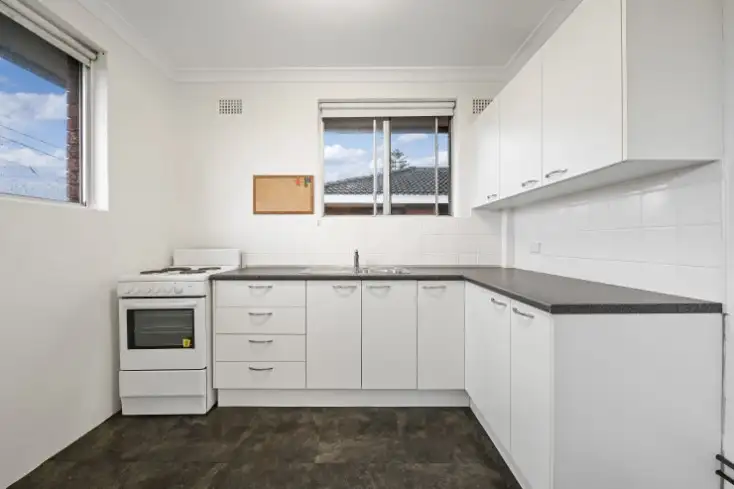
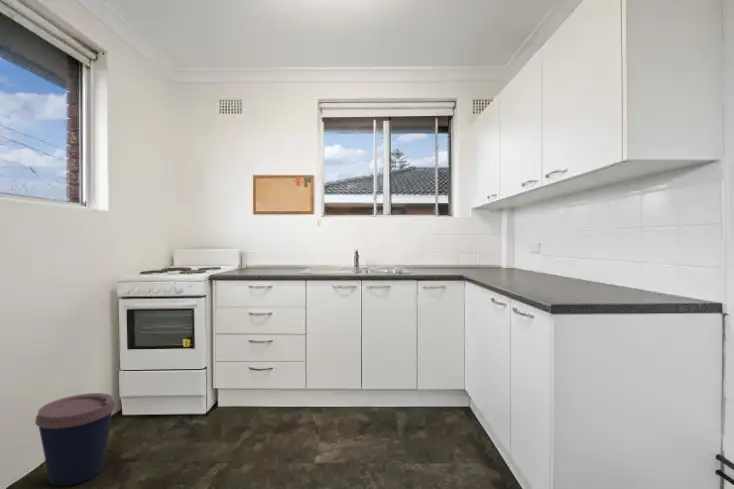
+ coffee cup [34,392,116,487]
